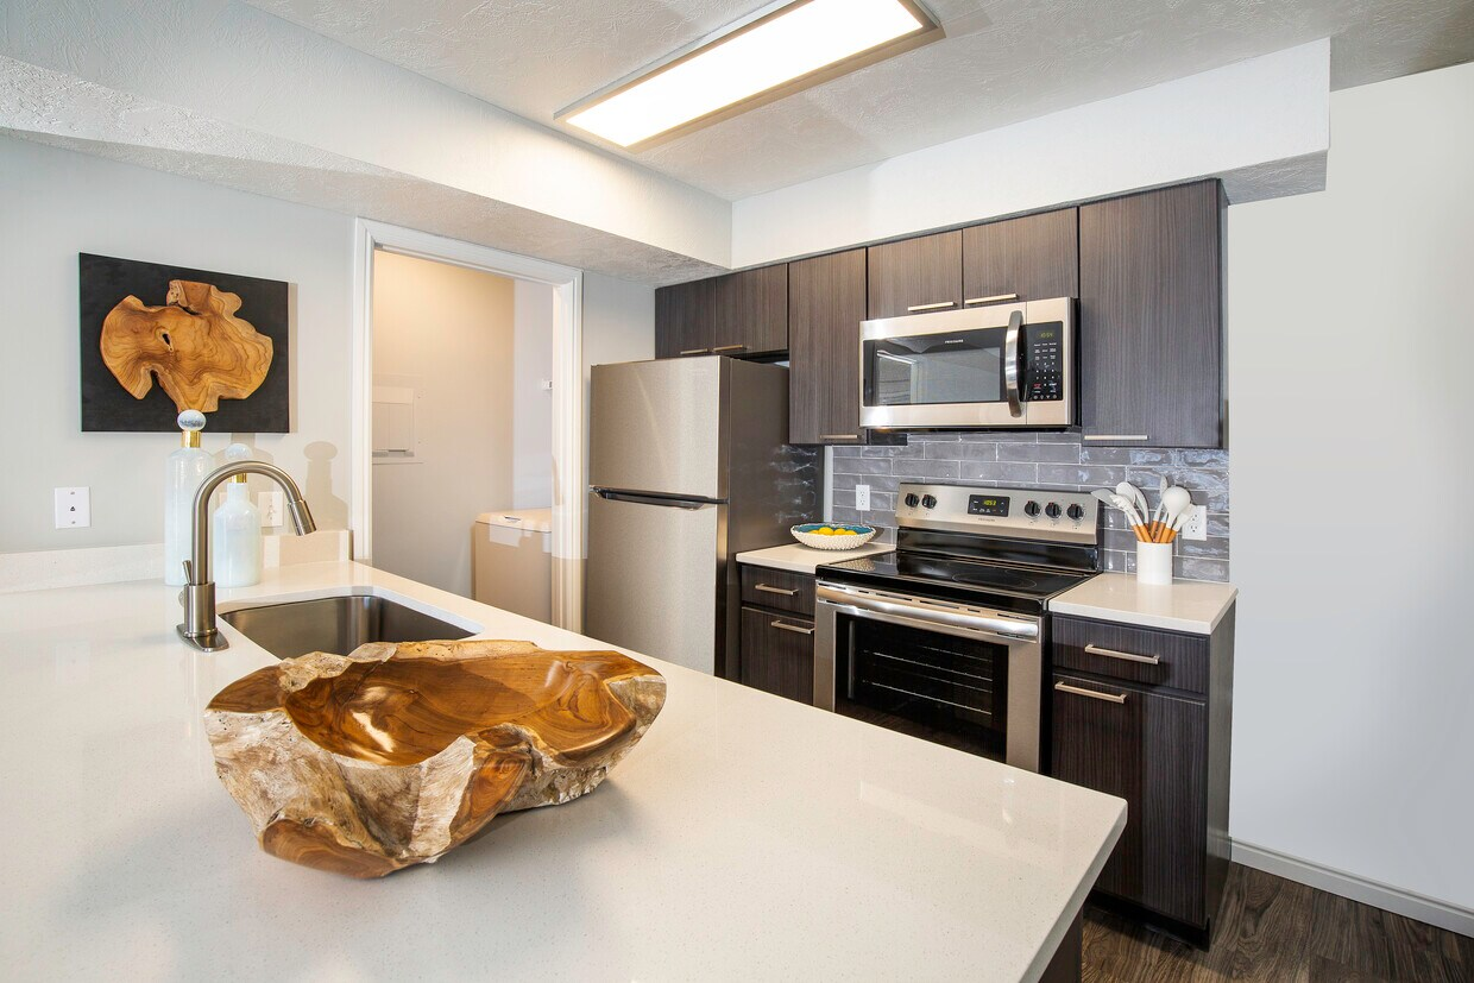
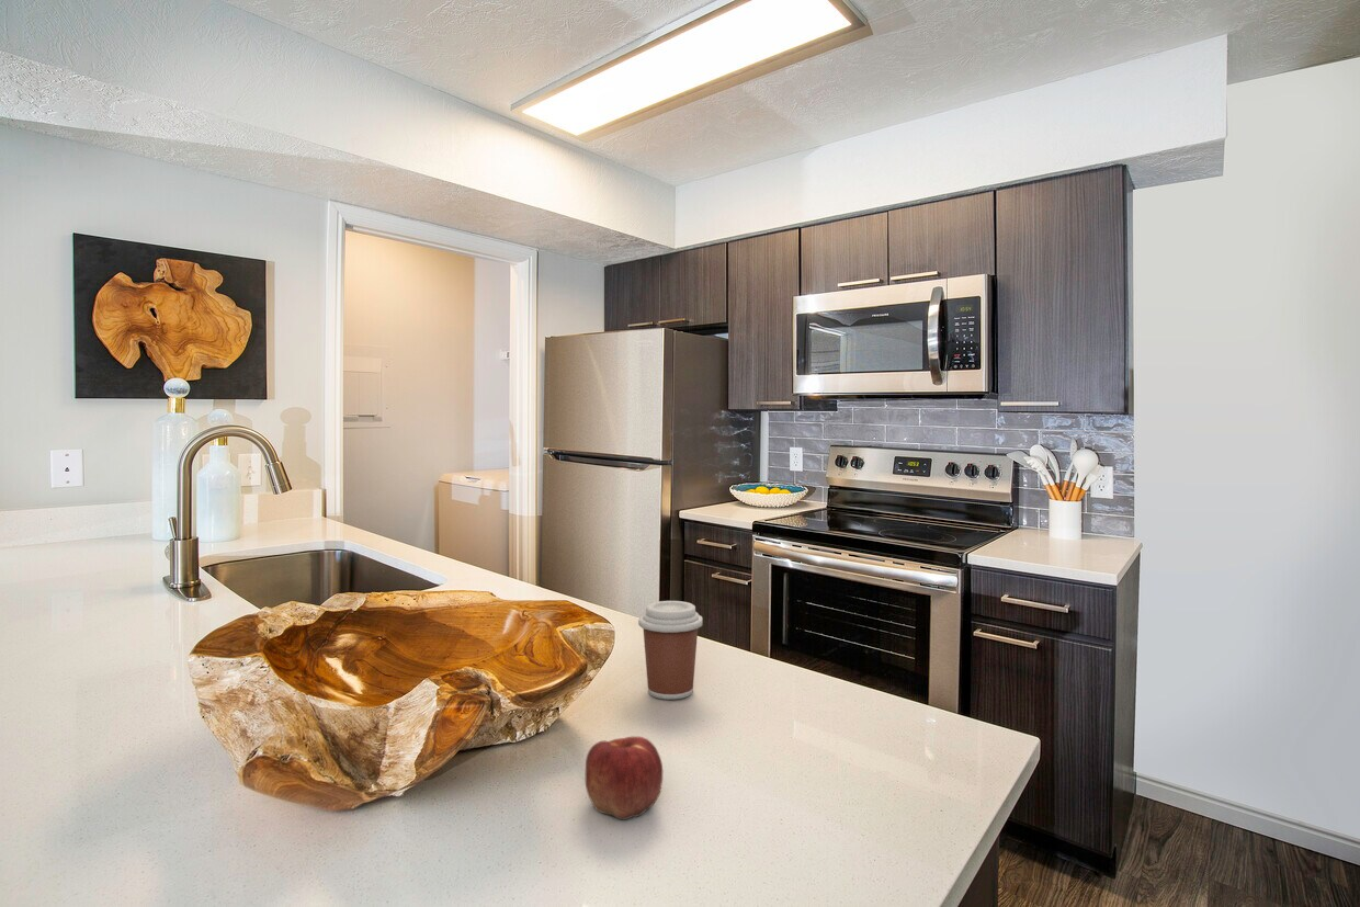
+ apple [585,735,664,820]
+ coffee cup [637,600,703,701]
